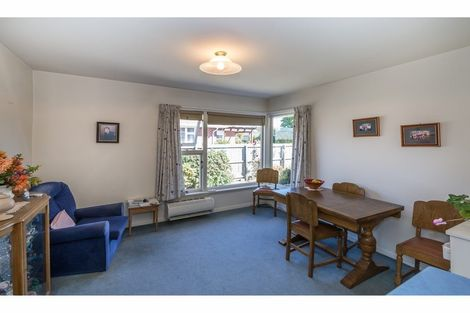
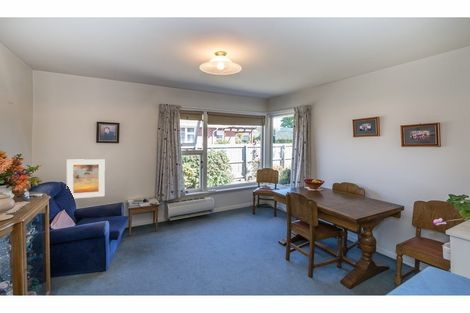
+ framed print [66,158,106,200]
